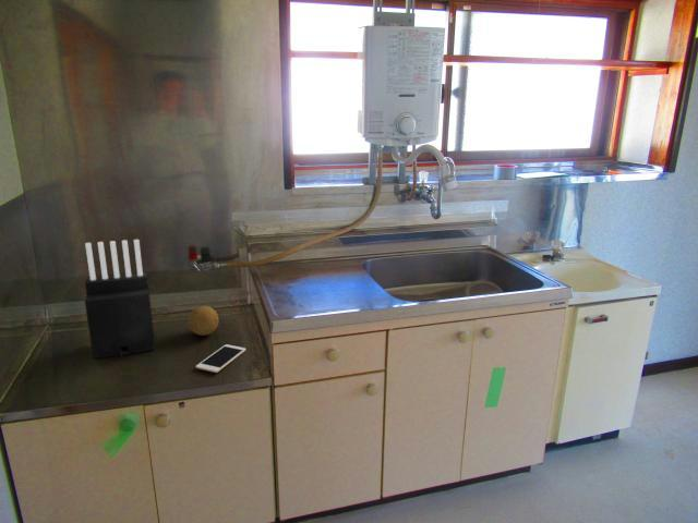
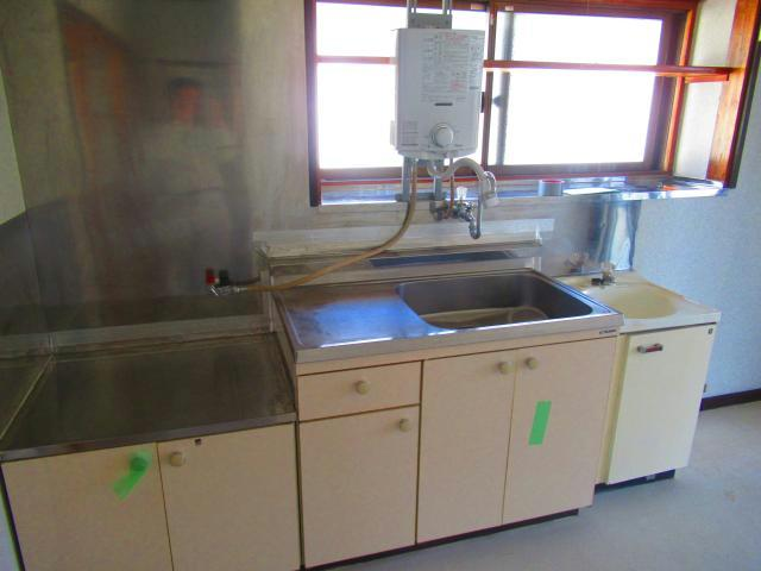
- knife block [84,239,155,360]
- cell phone [195,343,246,374]
- fruit [186,305,219,337]
